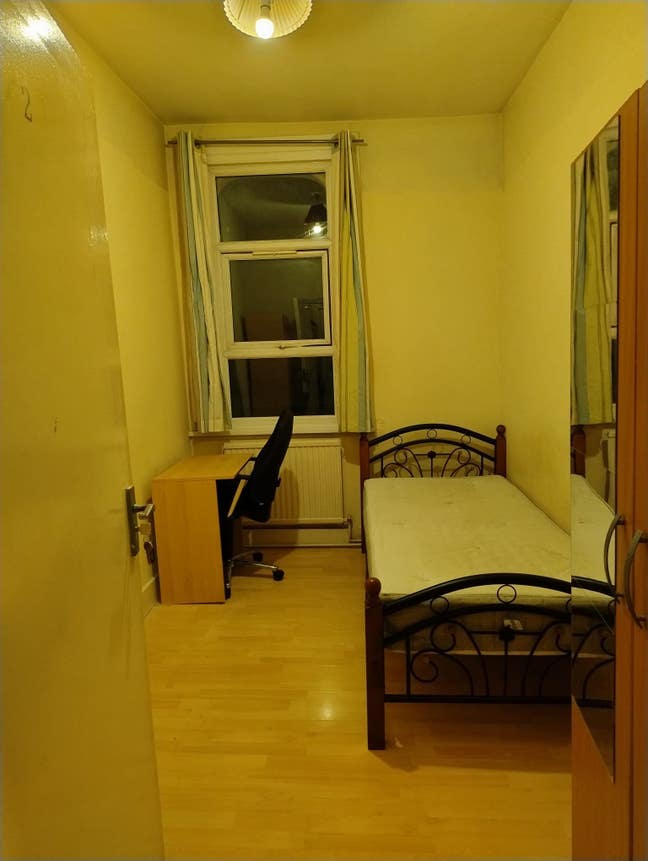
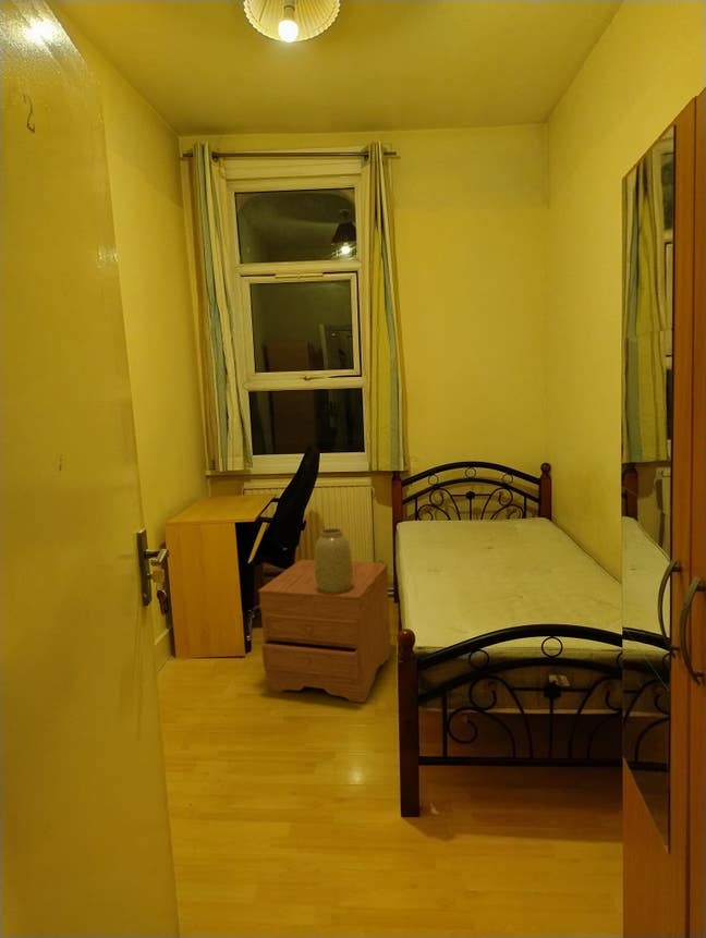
+ vase [314,527,353,594]
+ nightstand [257,559,392,704]
